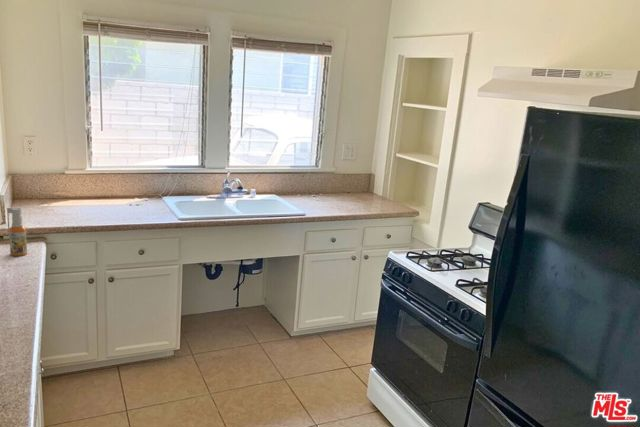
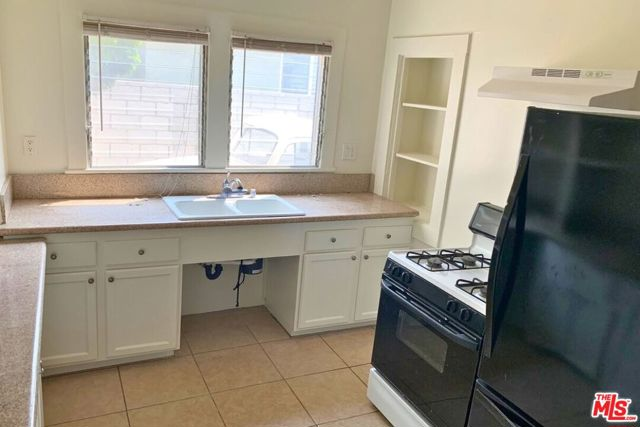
- spray bottle [6,207,28,257]
